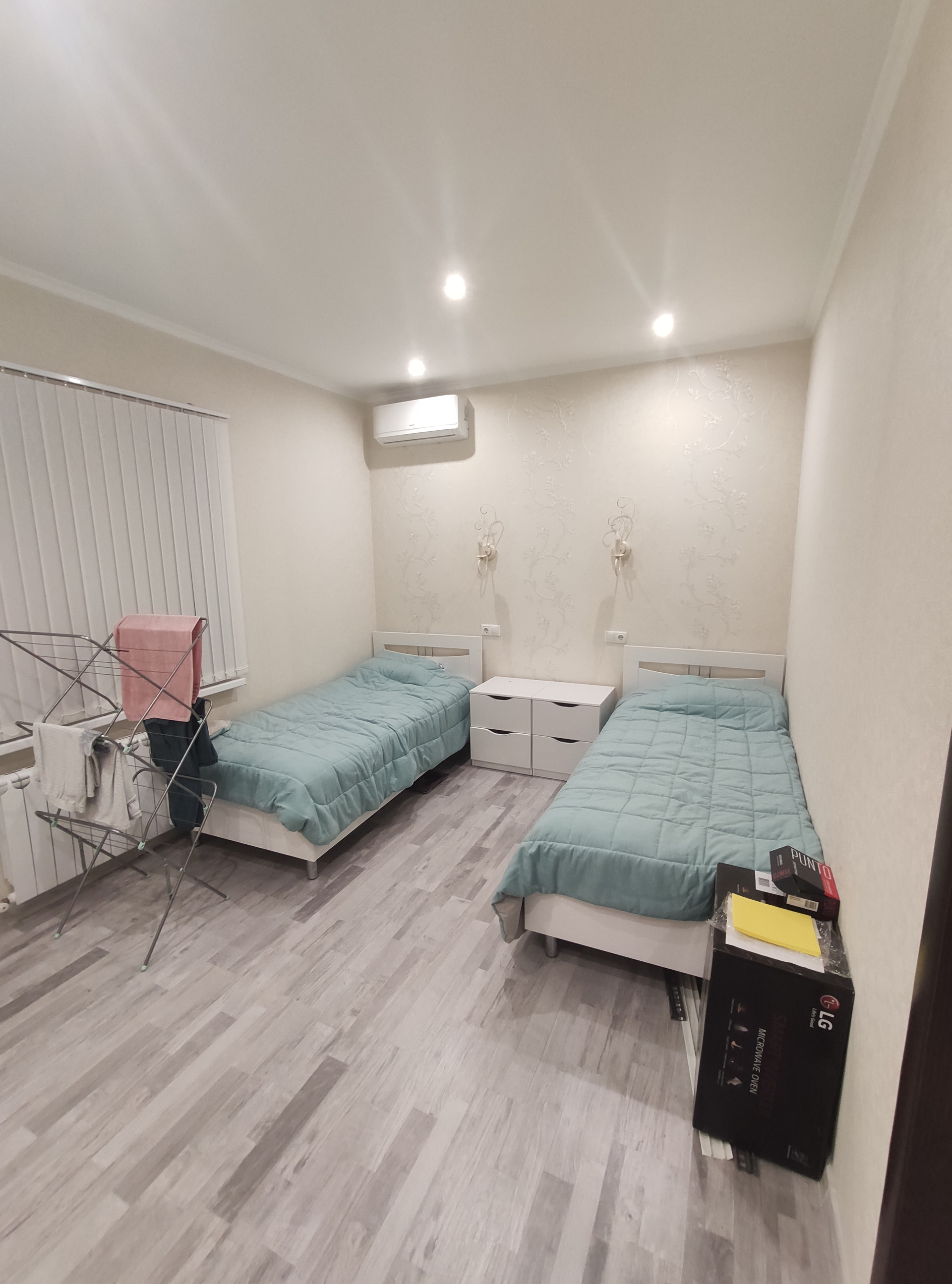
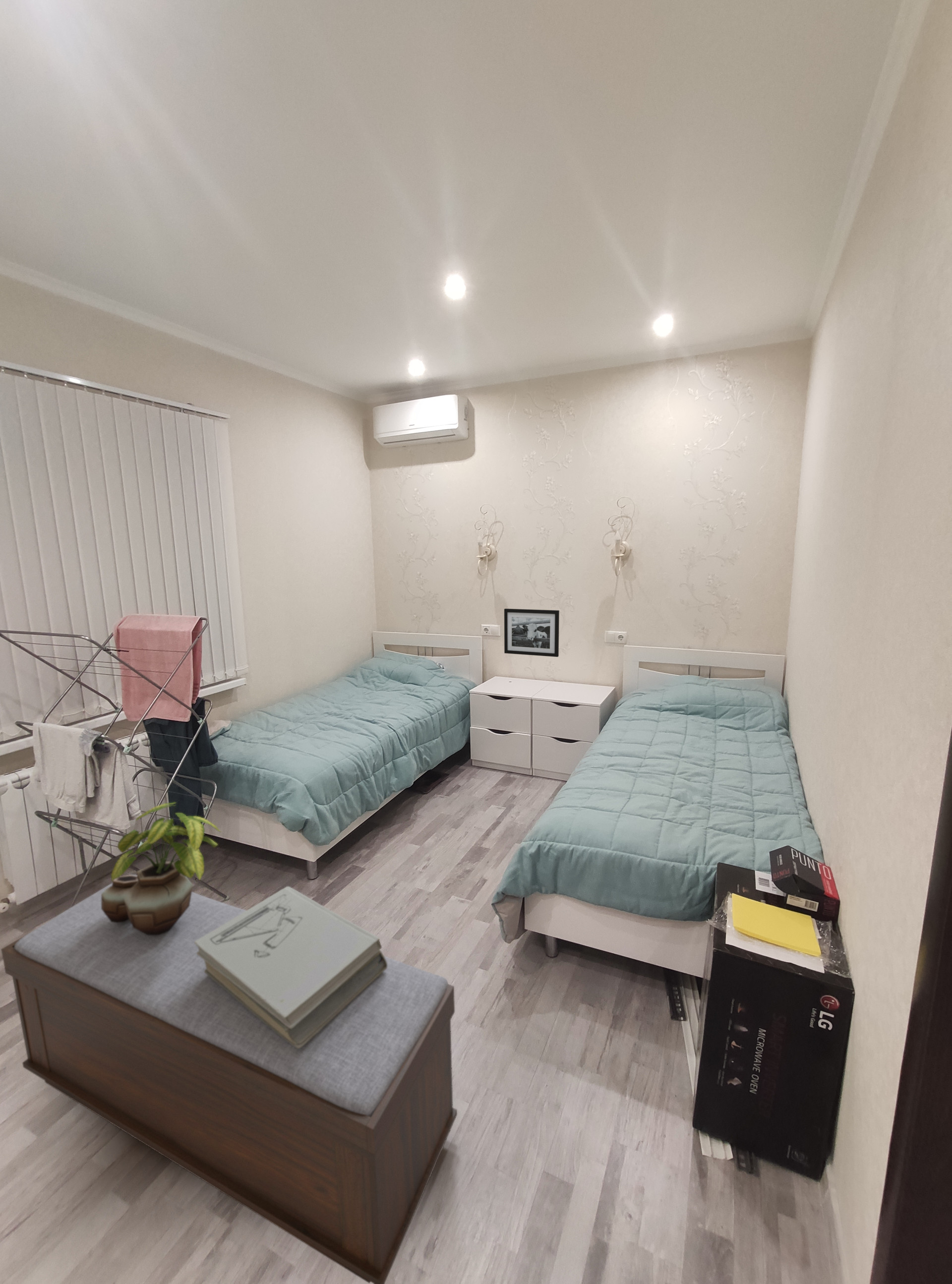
+ picture frame [504,608,560,657]
+ books [194,886,387,1049]
+ bench [0,874,458,1284]
+ potted plant [101,802,221,935]
